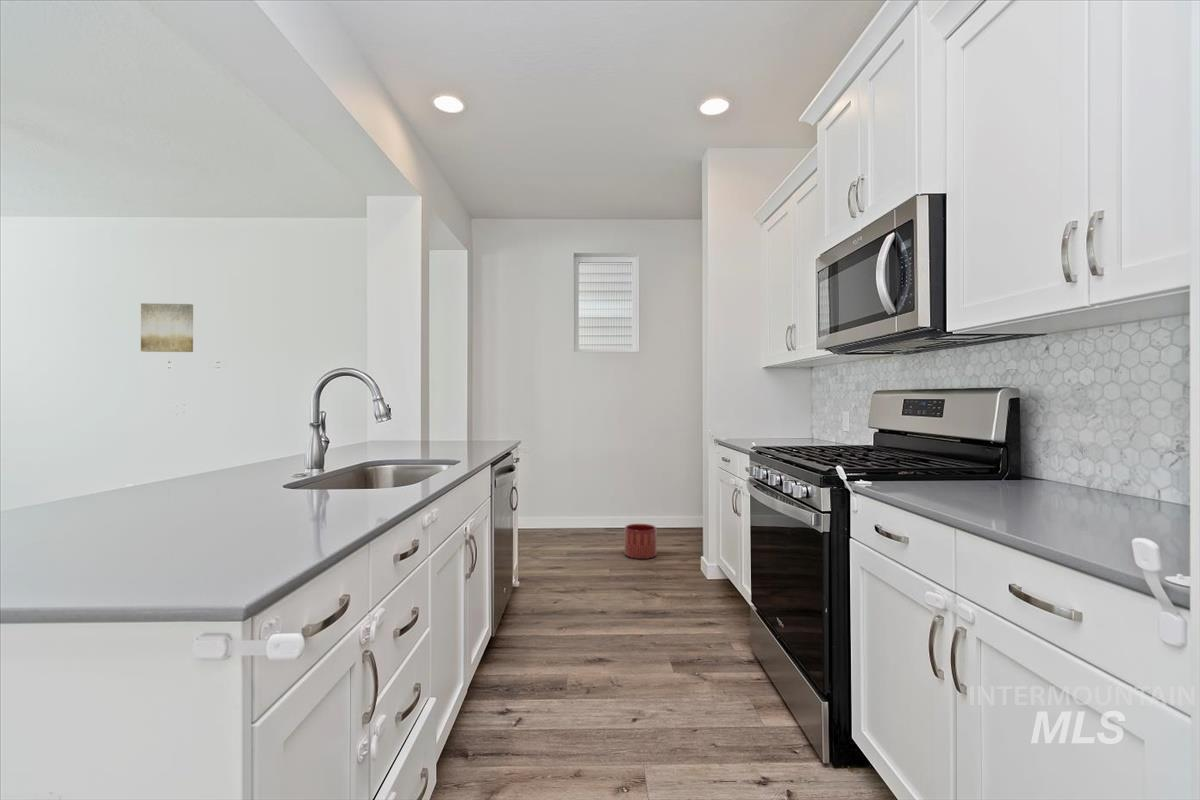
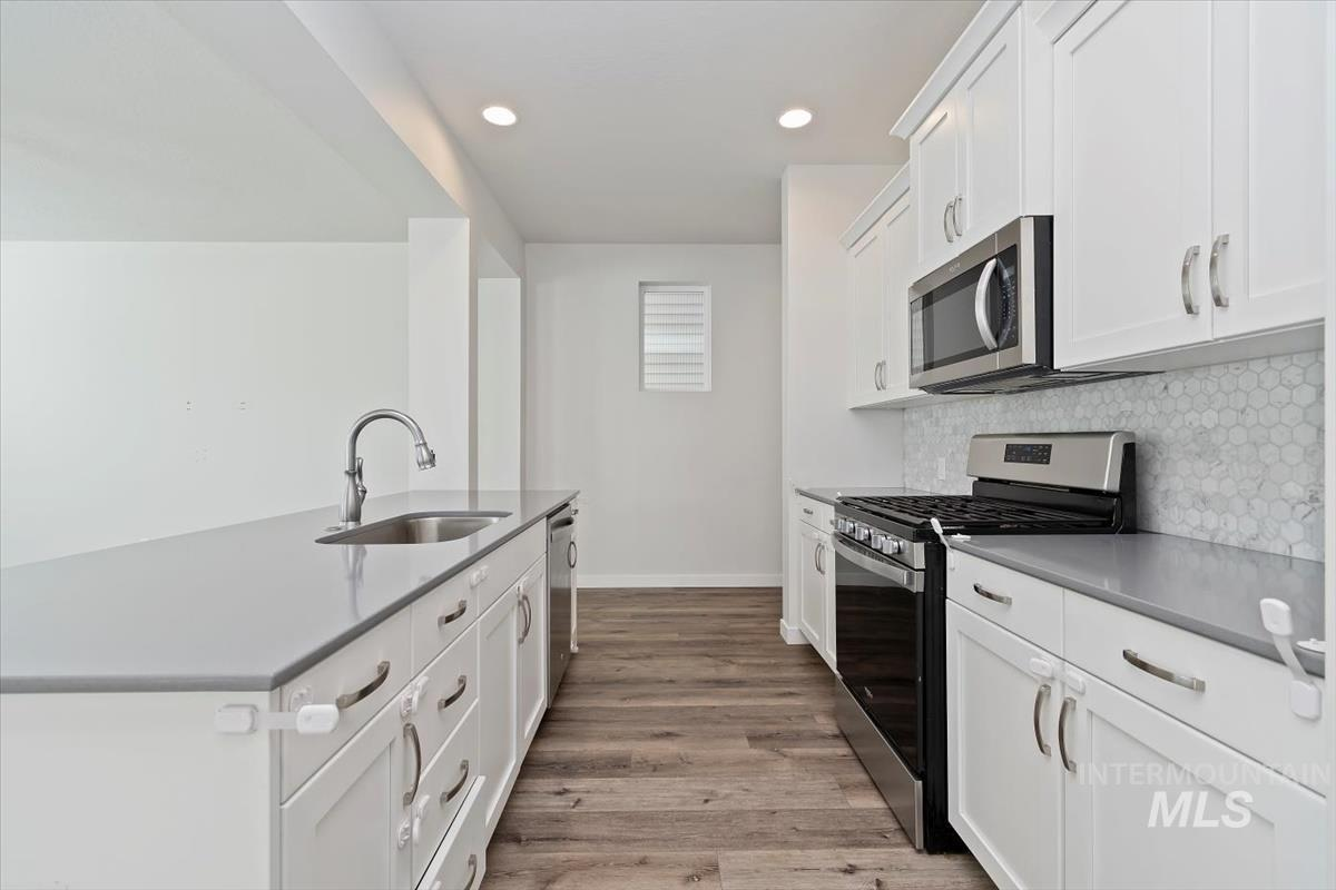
- wall art [140,302,194,353]
- planter [624,523,658,560]
